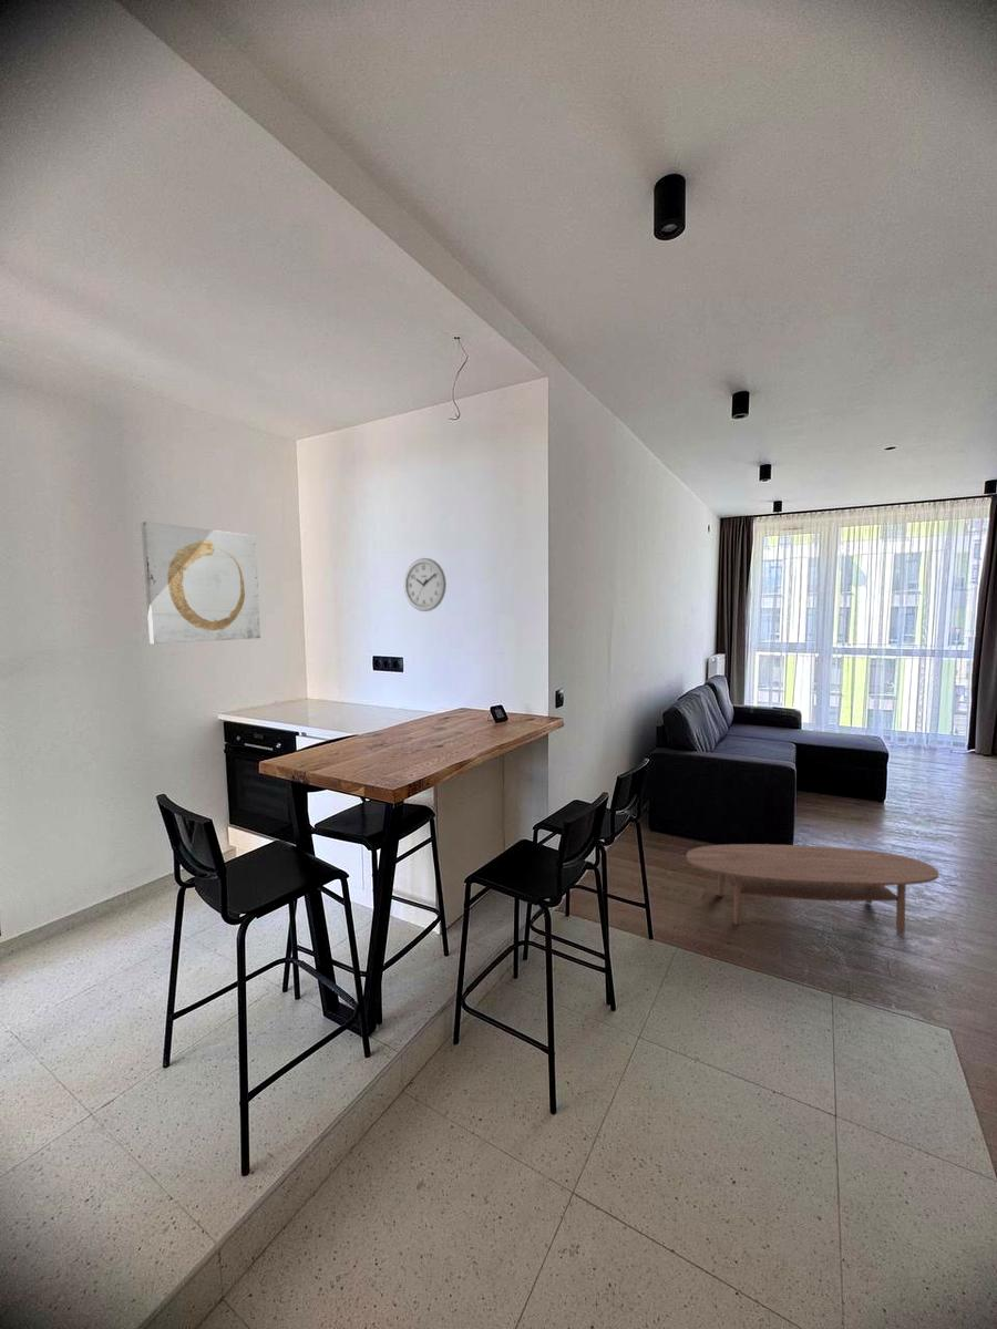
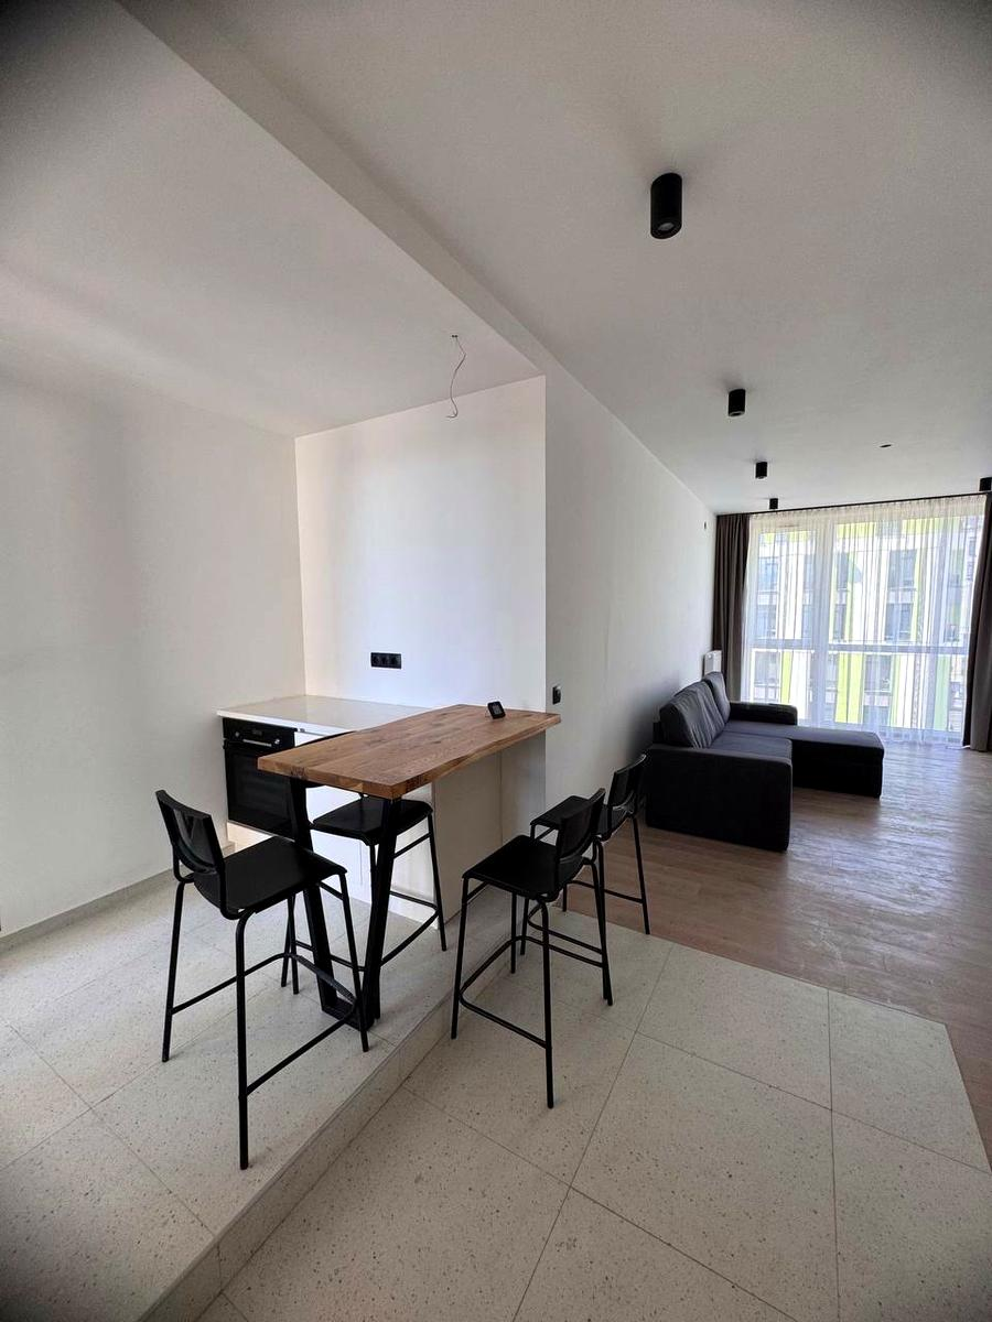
- wall clock [403,557,448,612]
- coffee table [686,843,939,935]
- wall art [140,521,261,645]
